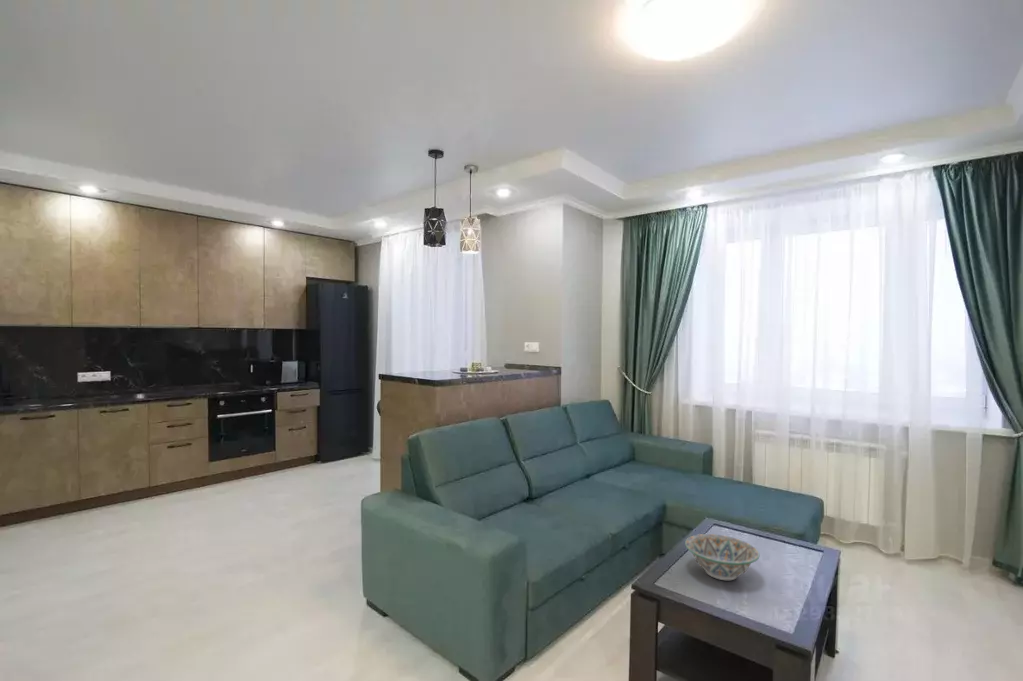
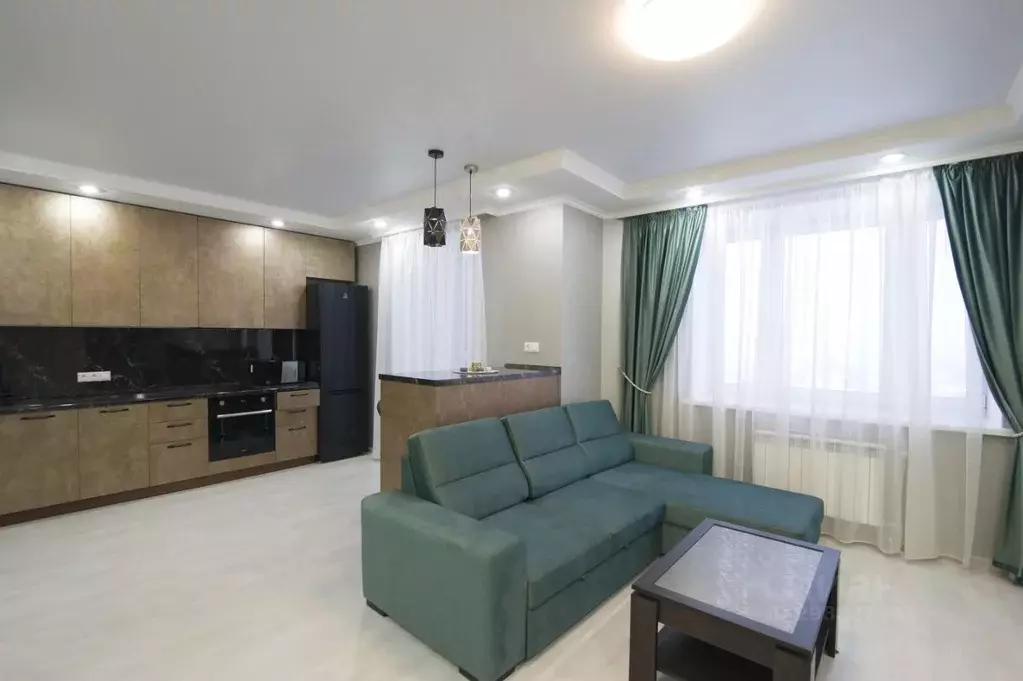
- decorative bowl [684,533,760,581]
